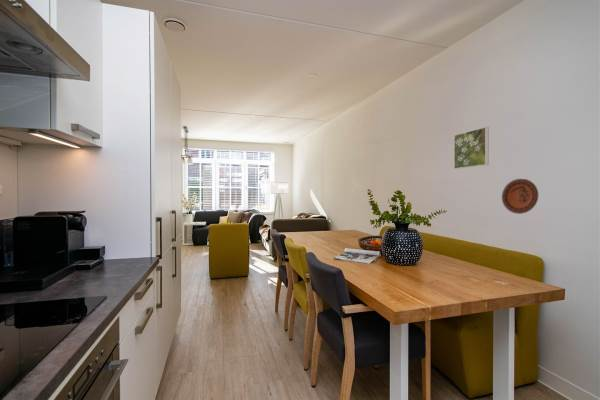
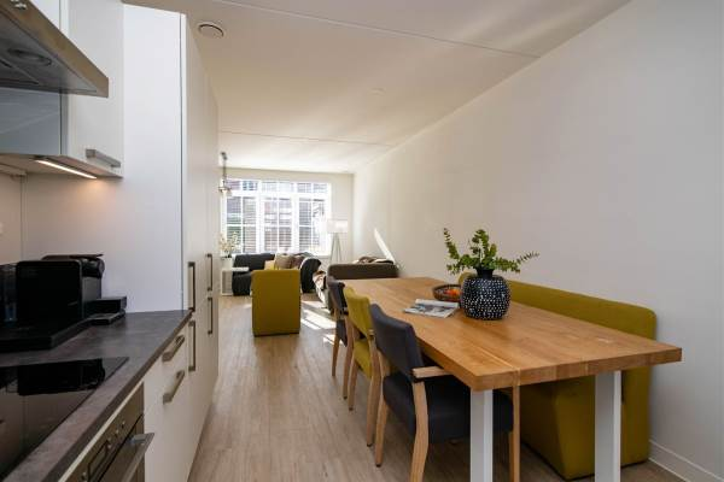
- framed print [453,126,490,170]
- decorative plate [501,178,539,215]
